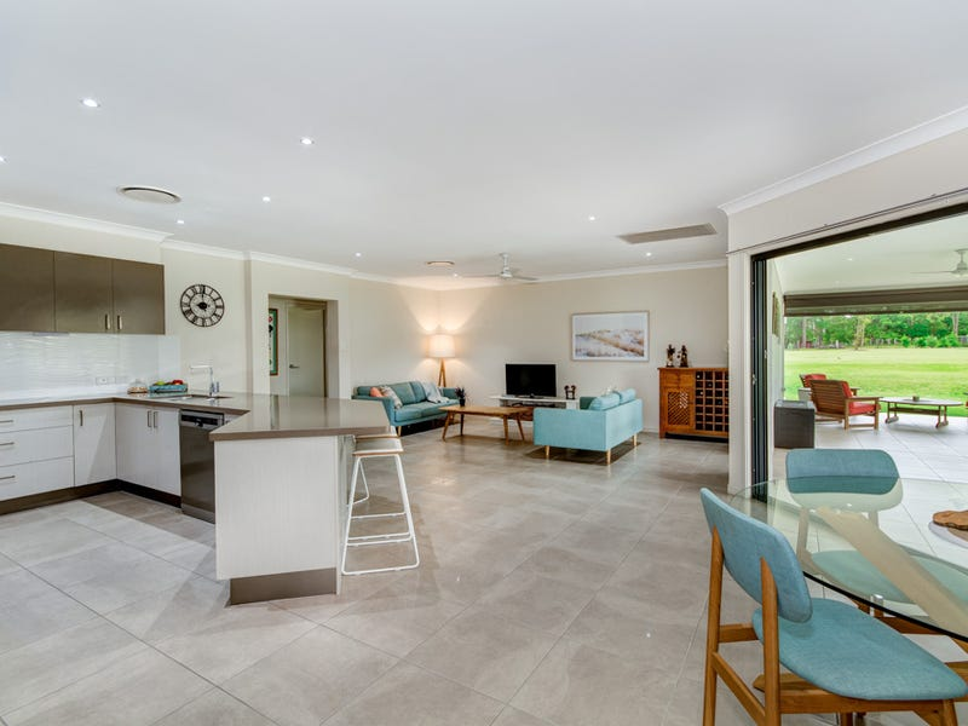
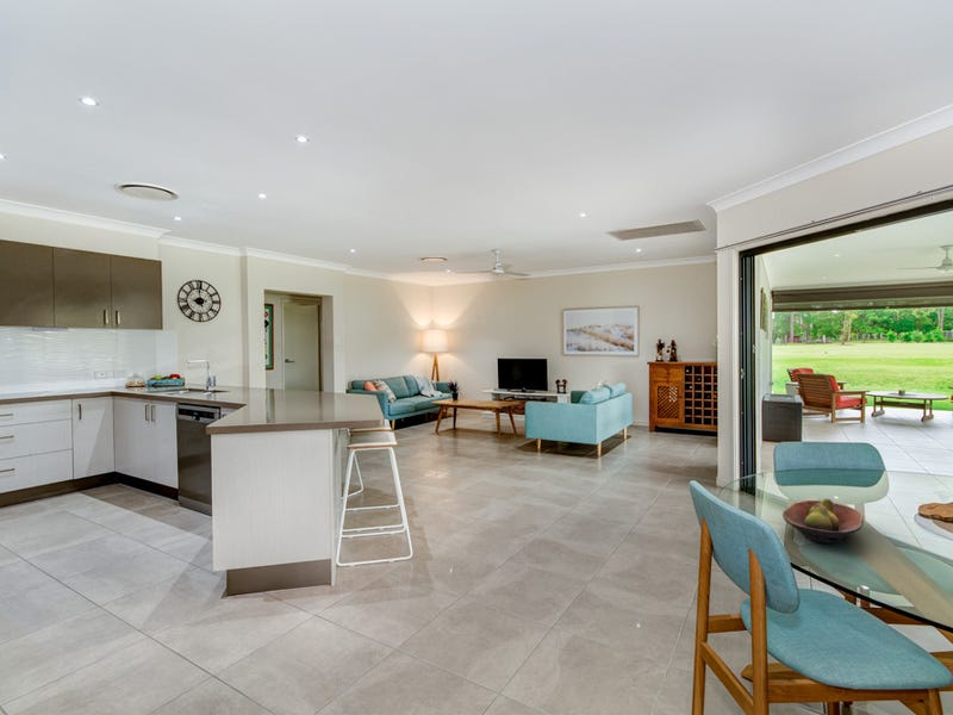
+ fruit bowl [781,498,865,545]
